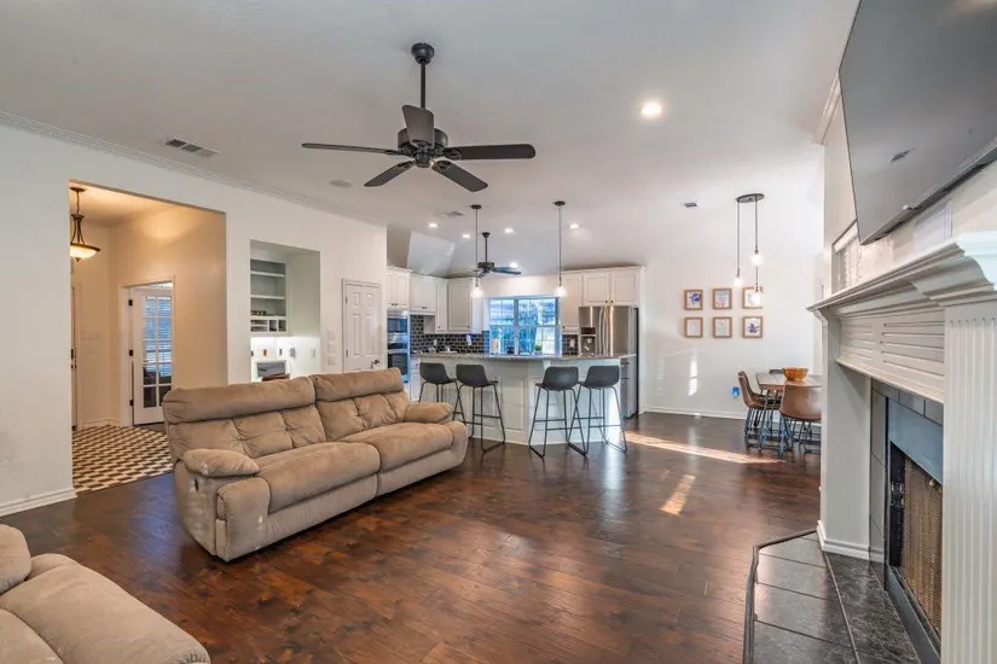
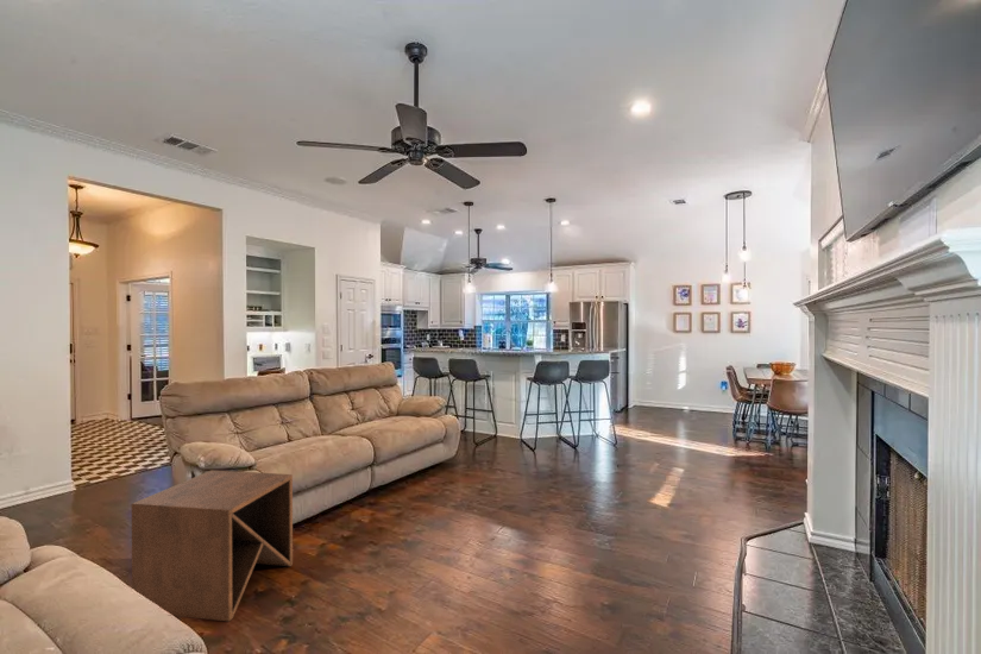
+ side table [131,470,294,623]
